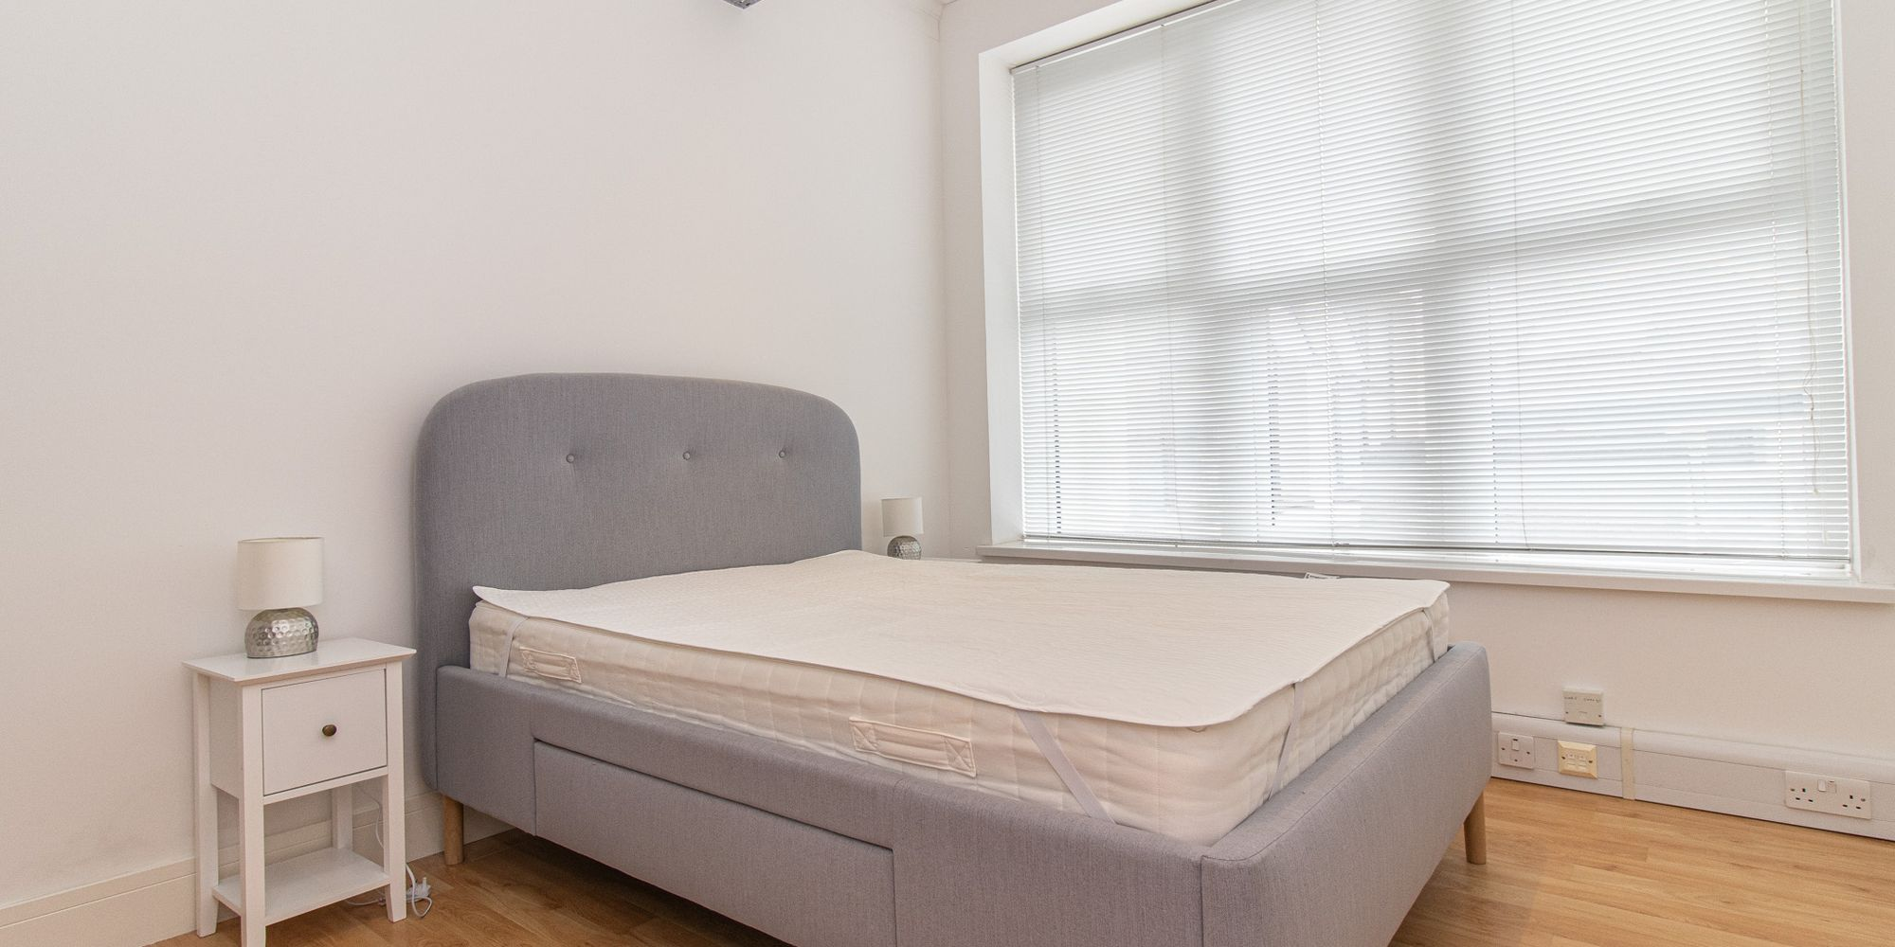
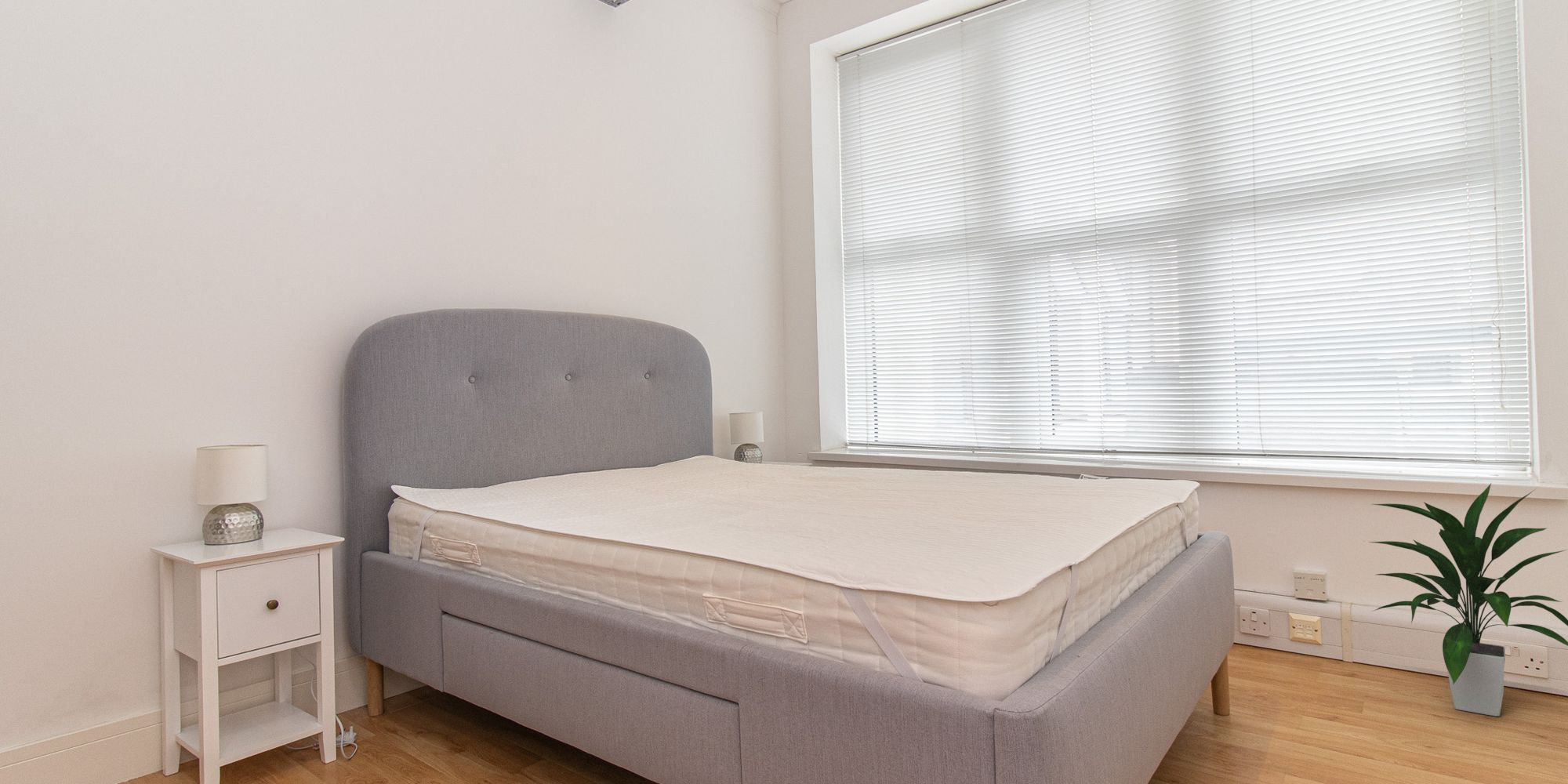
+ indoor plant [1363,482,1568,717]
